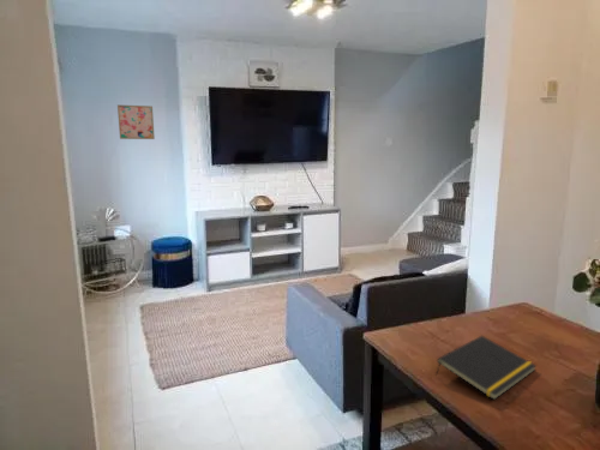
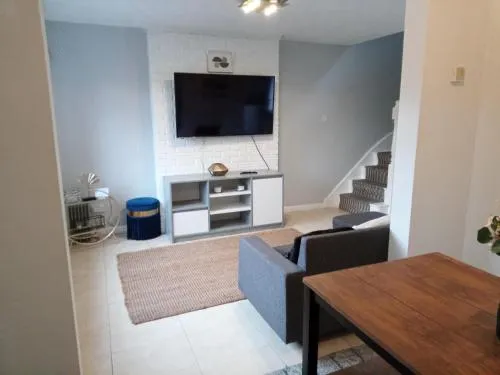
- wall art [116,103,156,140]
- notepad [434,335,538,401]
